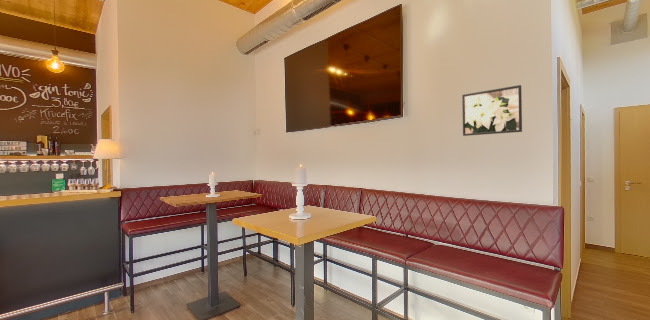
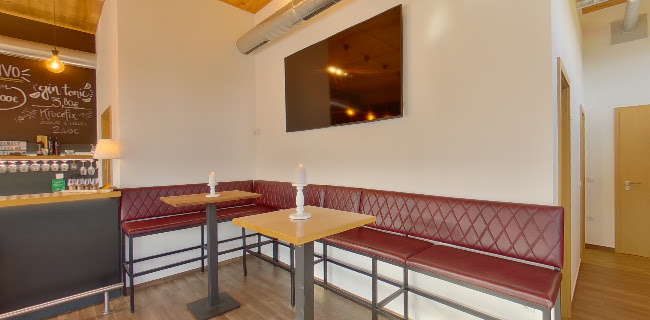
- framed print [461,84,523,137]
